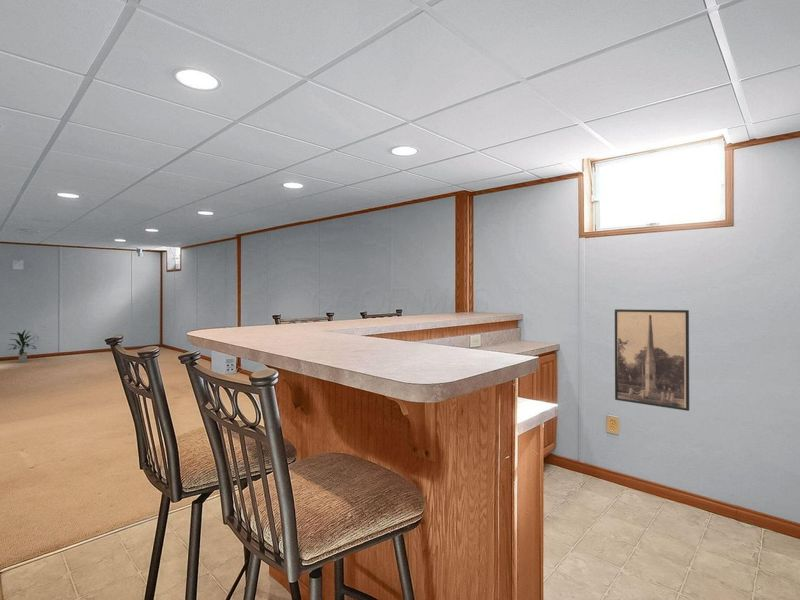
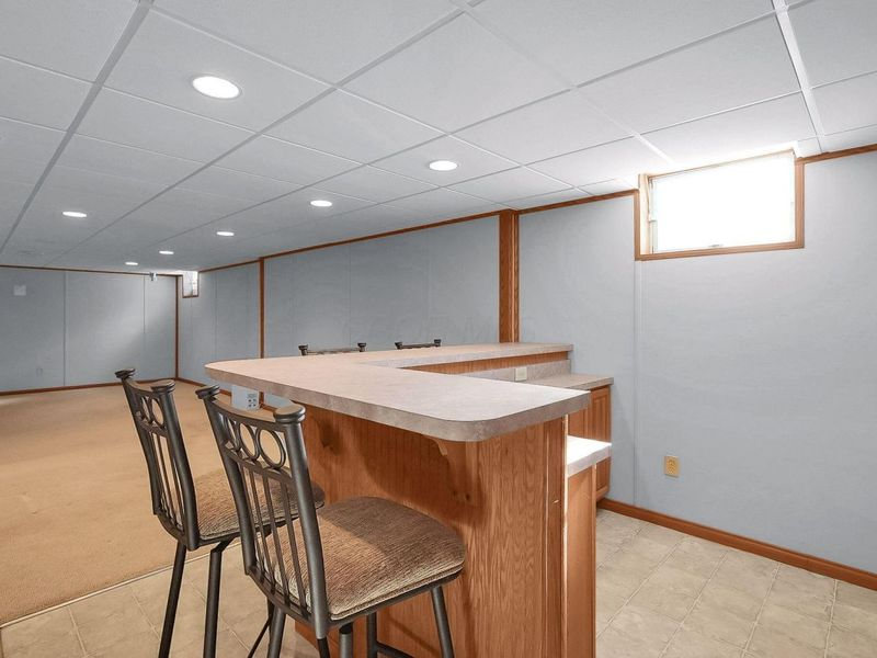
- indoor plant [6,328,37,363]
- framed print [614,308,690,412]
